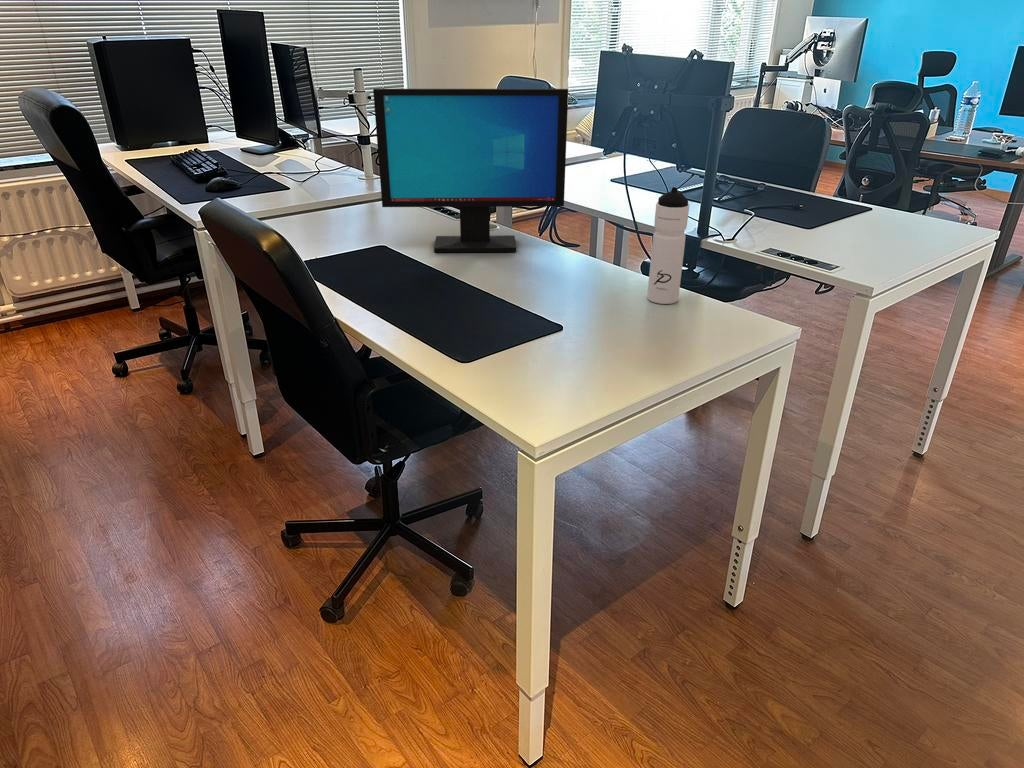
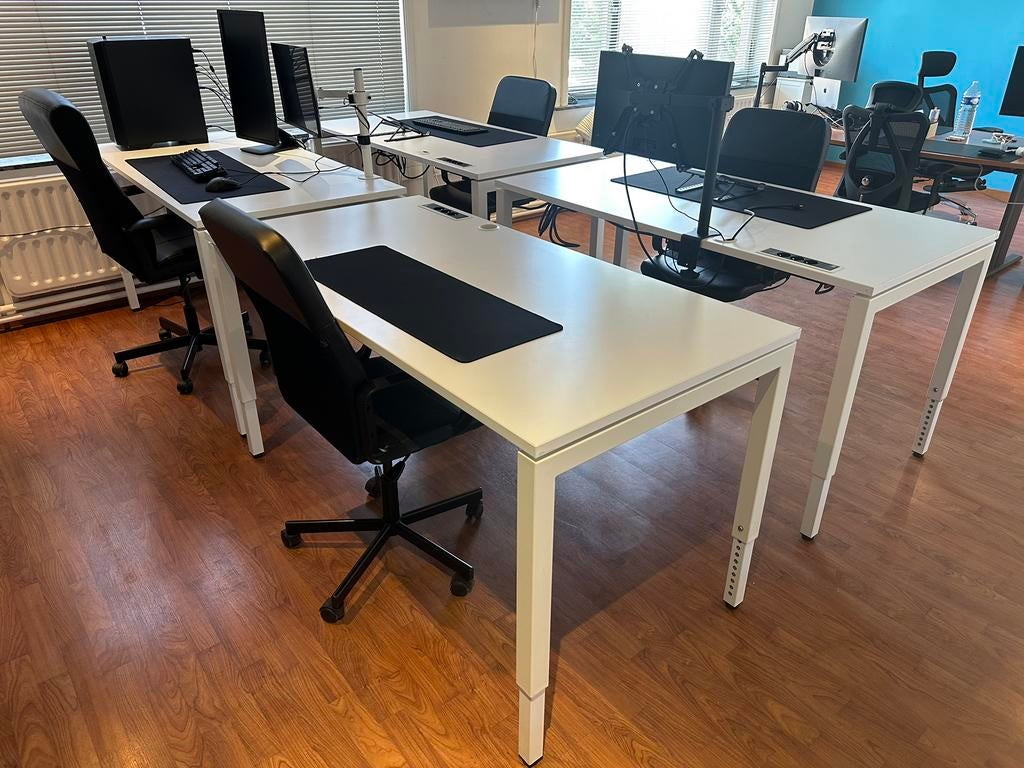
- computer monitor [372,88,569,253]
- water bottle [646,186,690,305]
